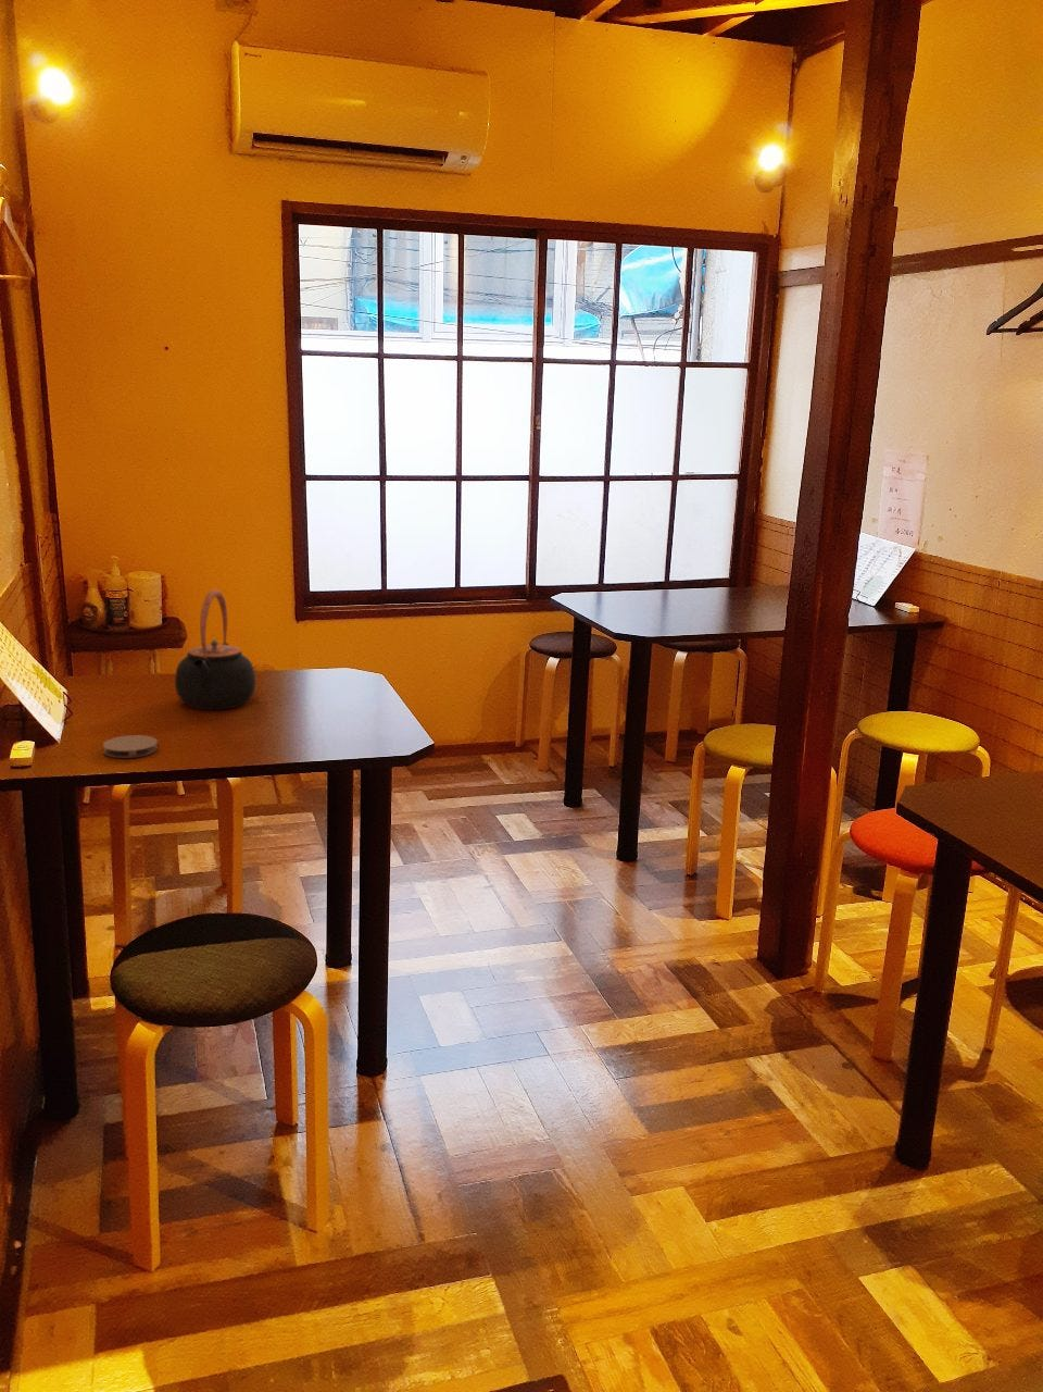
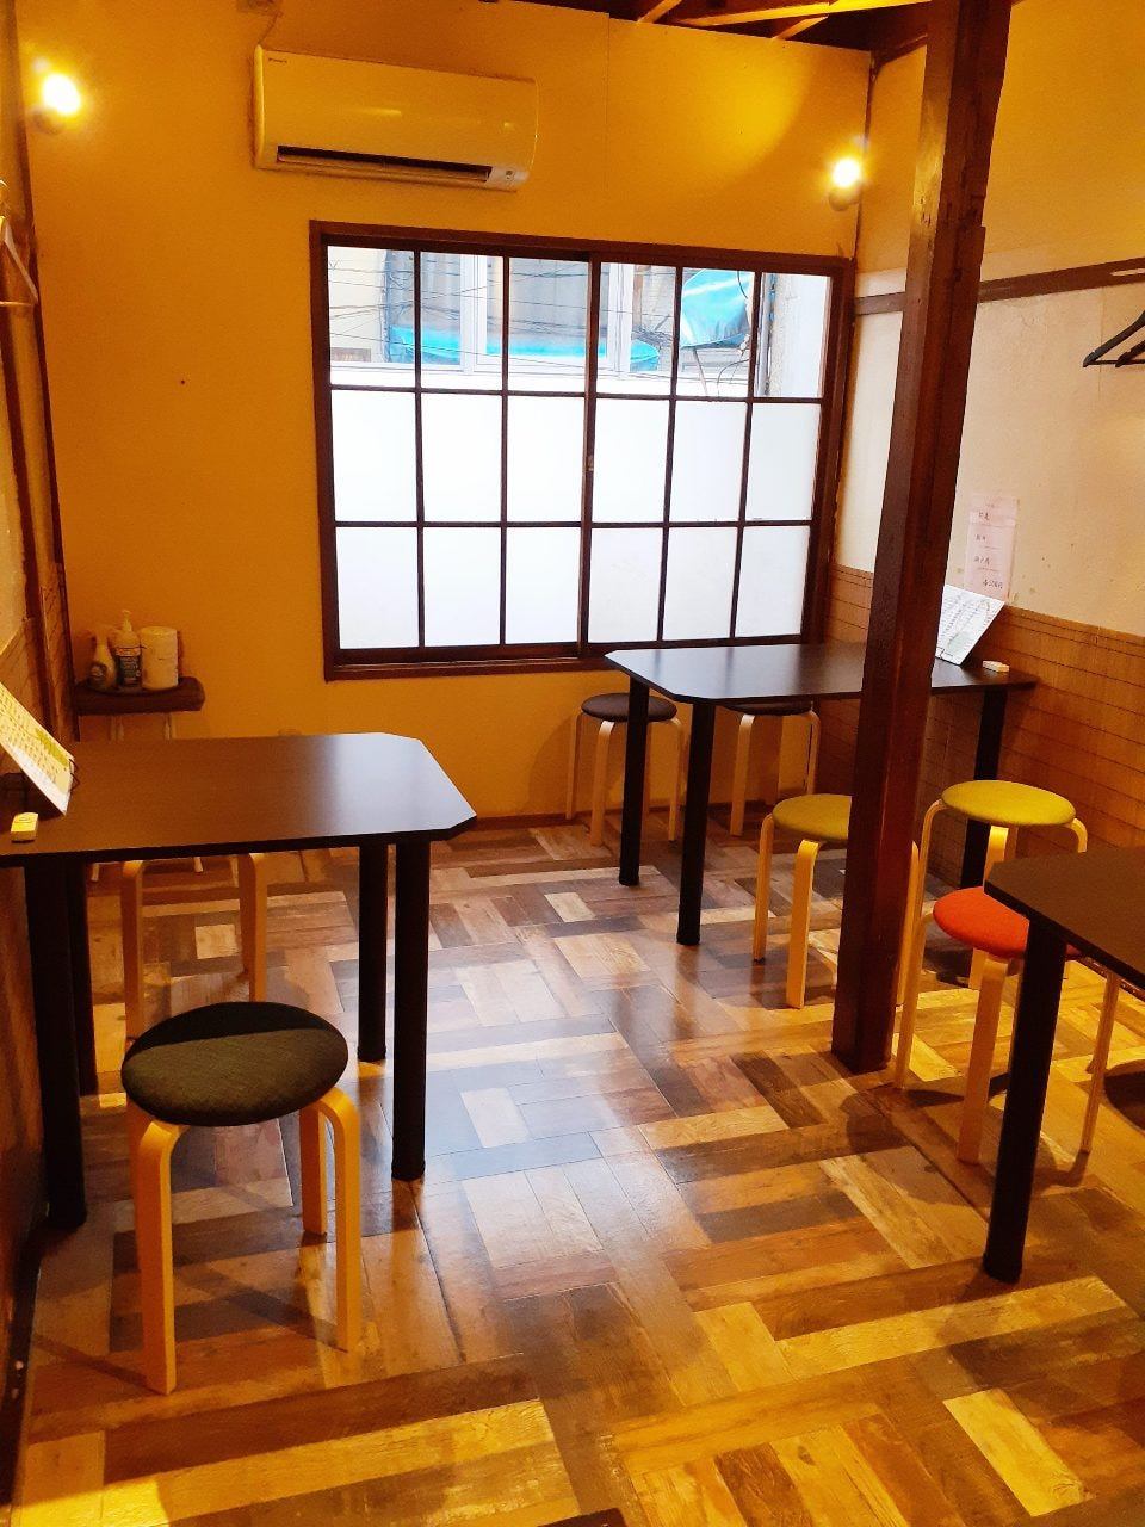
- coaster [102,734,159,760]
- teapot [174,589,257,710]
